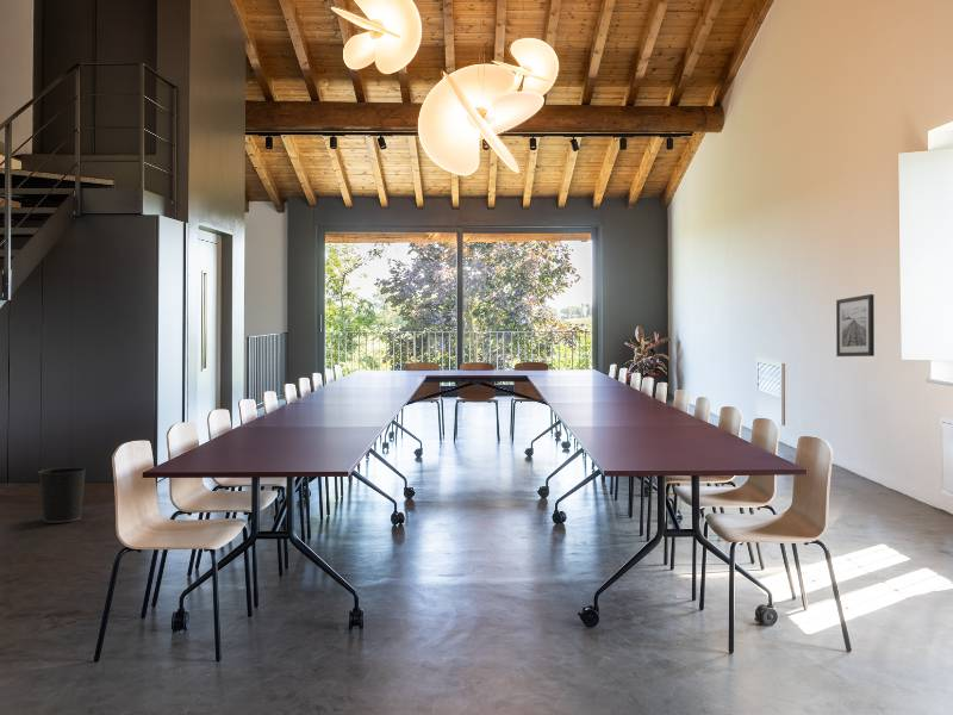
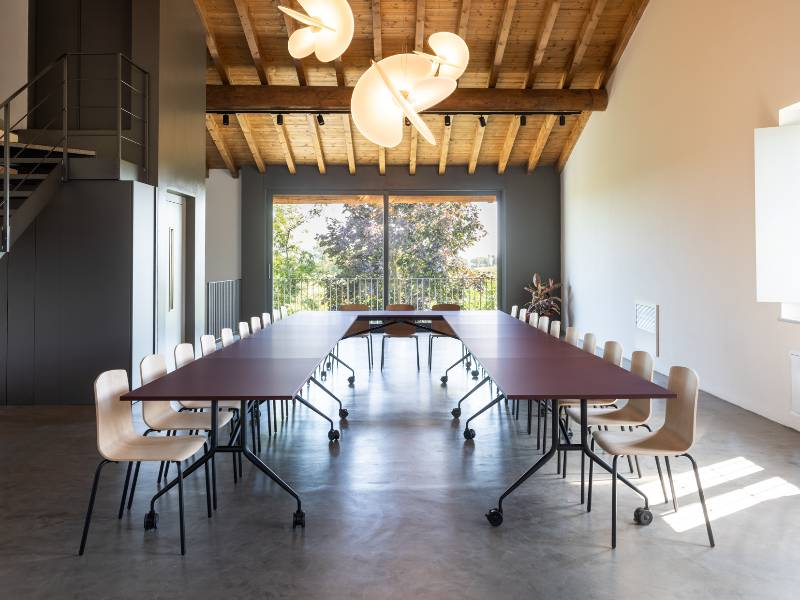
- wall art [835,293,876,358]
- wastebasket [37,466,87,524]
